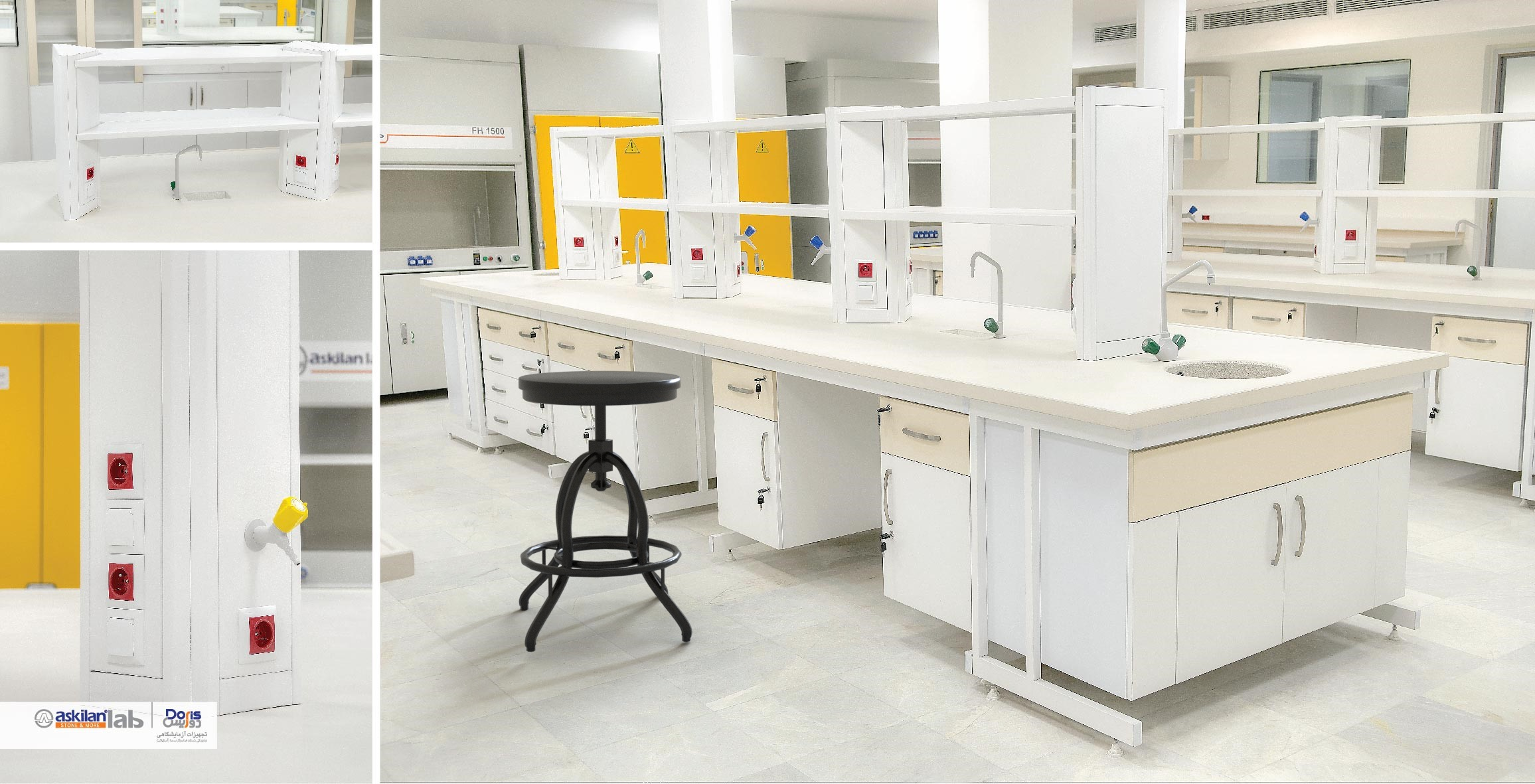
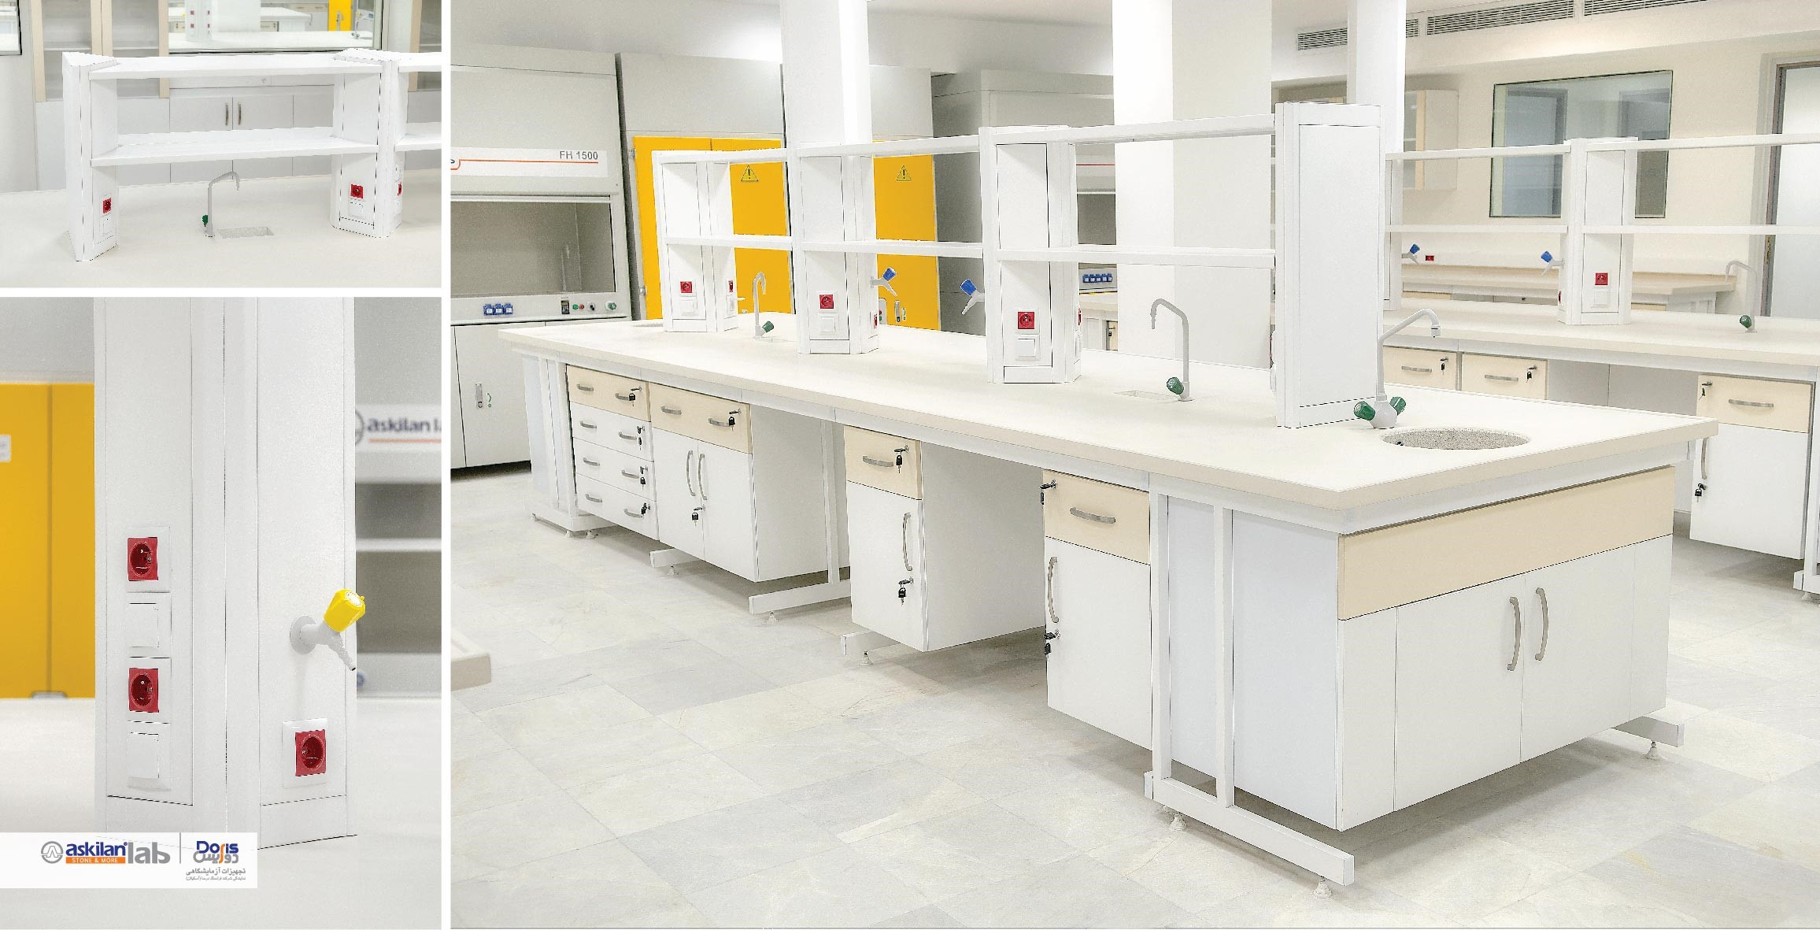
- stool [518,370,693,653]
